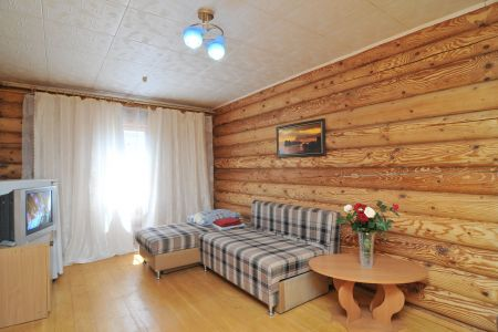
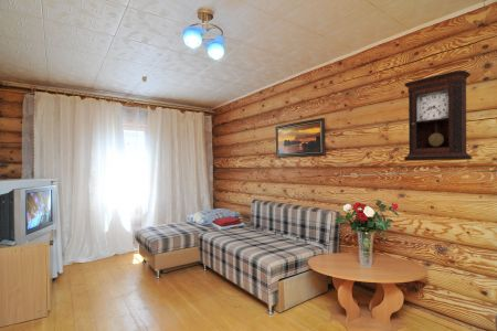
+ pendulum clock [403,70,473,161]
